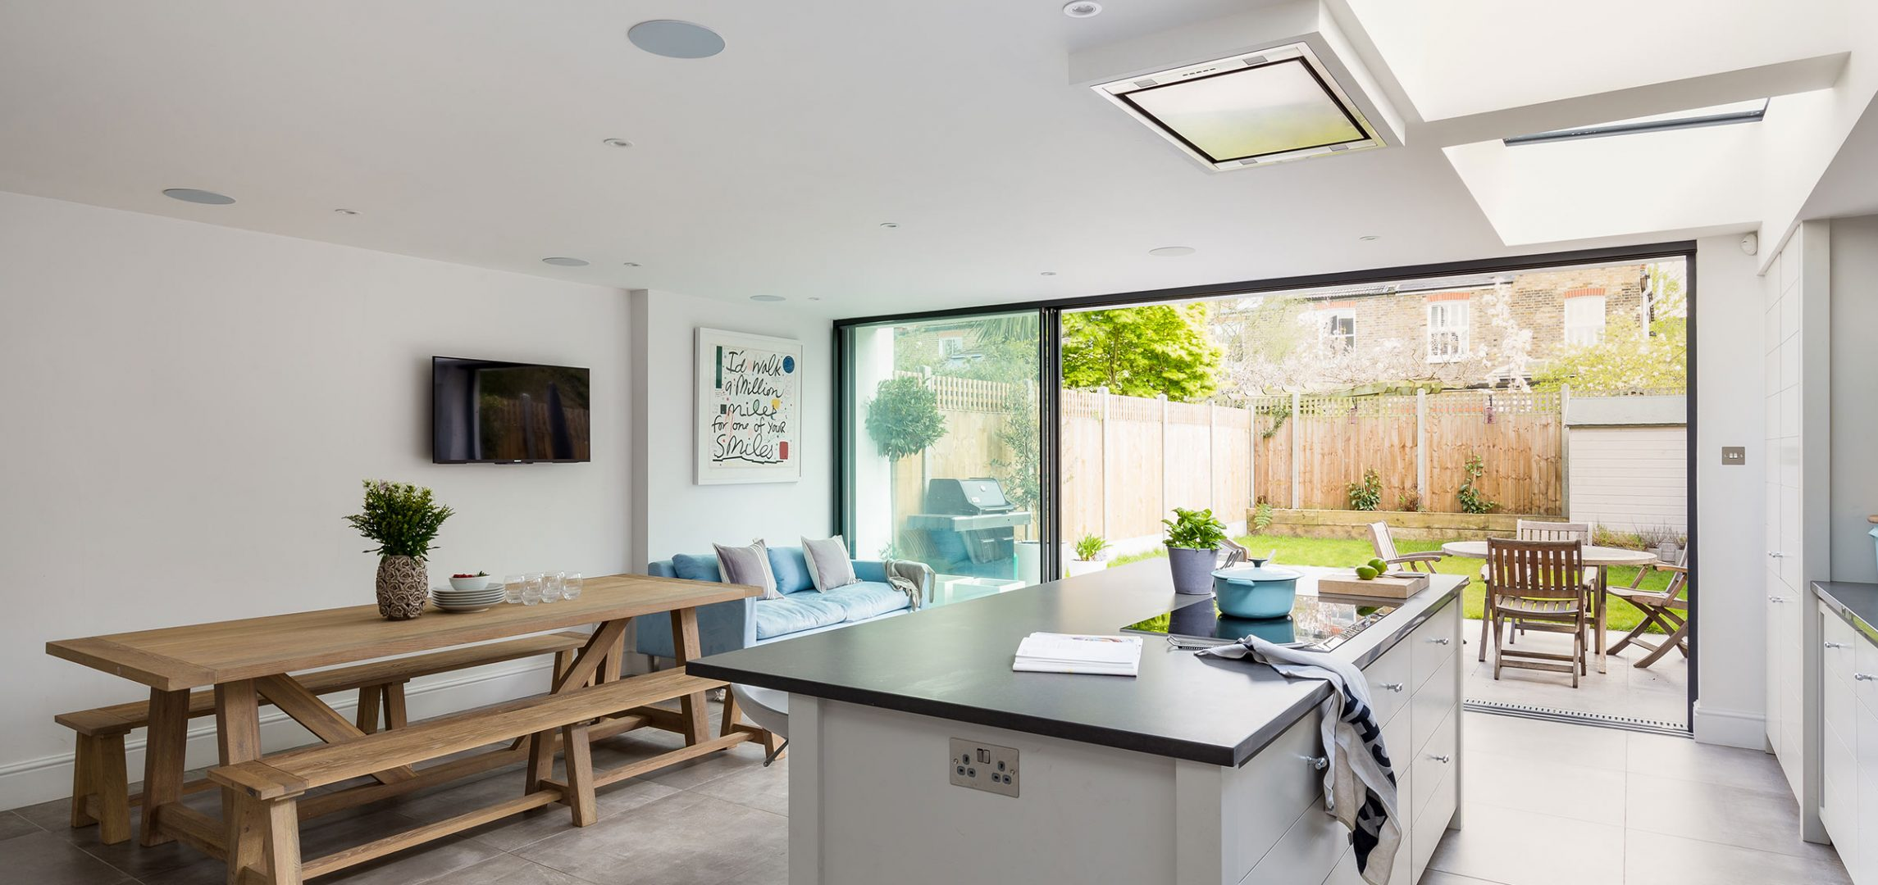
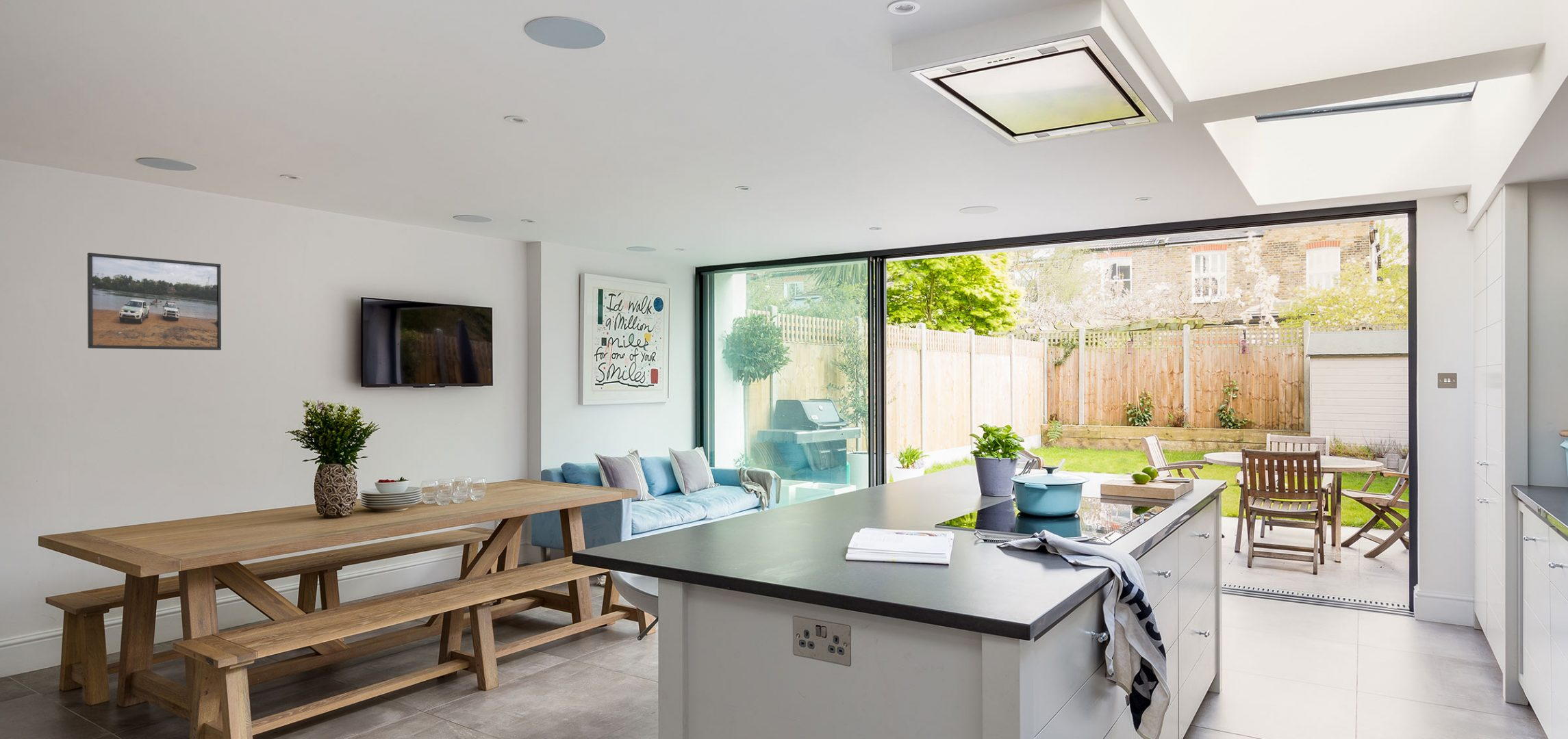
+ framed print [87,252,222,351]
